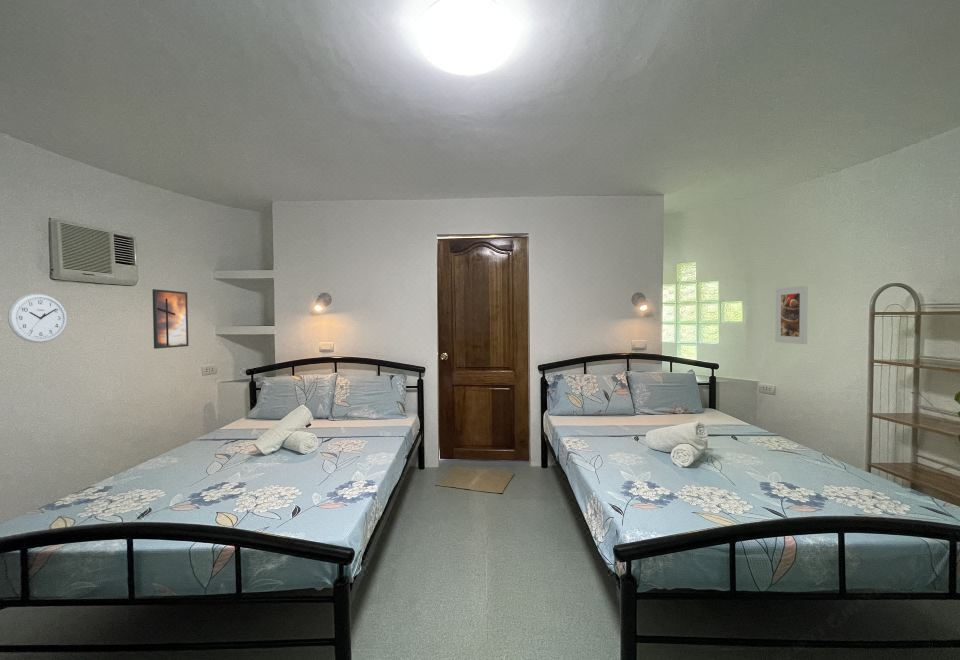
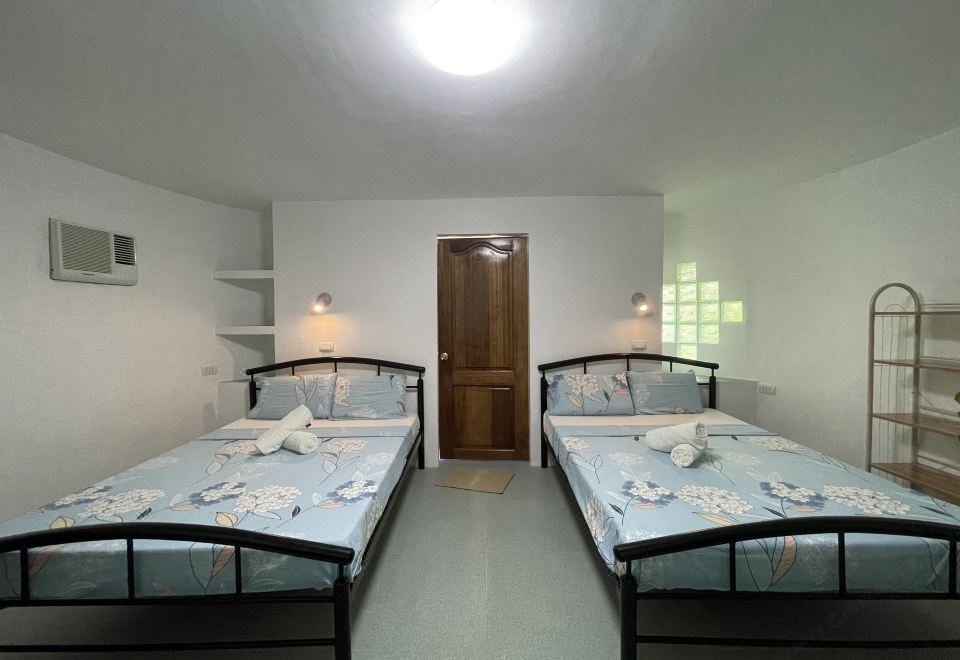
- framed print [151,288,190,350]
- wall clock [7,292,68,344]
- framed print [774,285,809,345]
